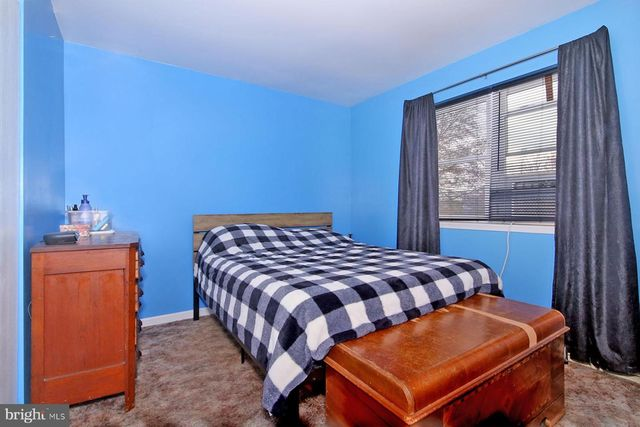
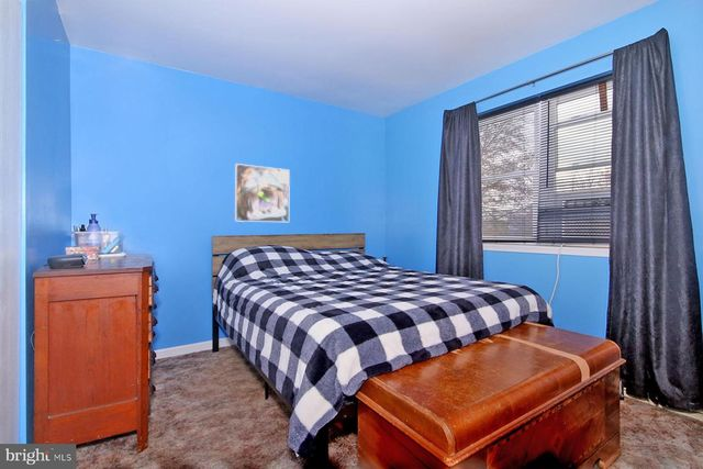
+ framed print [234,163,291,223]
